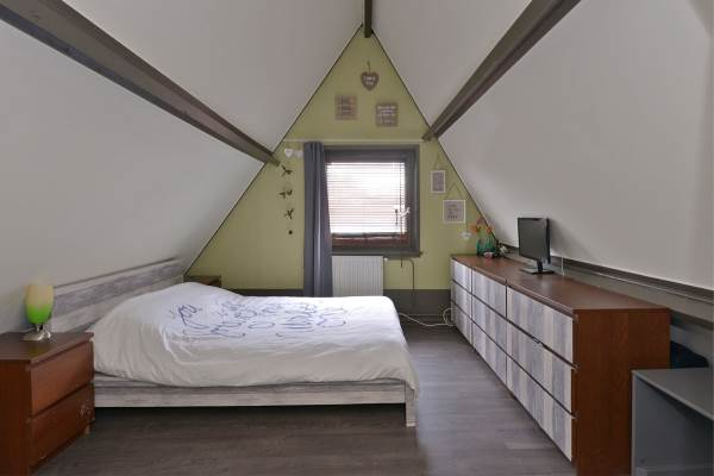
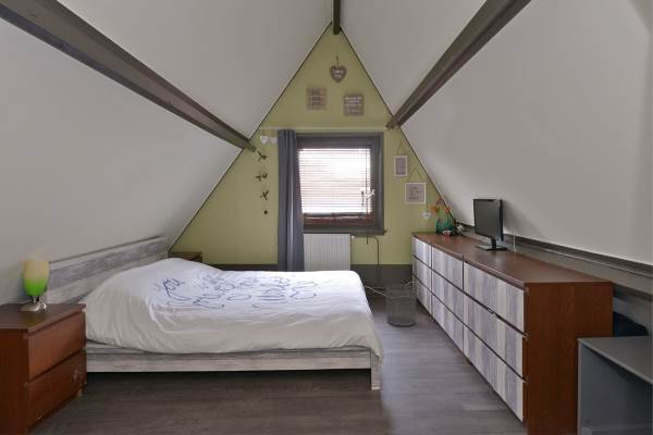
+ waste bin [384,283,418,327]
